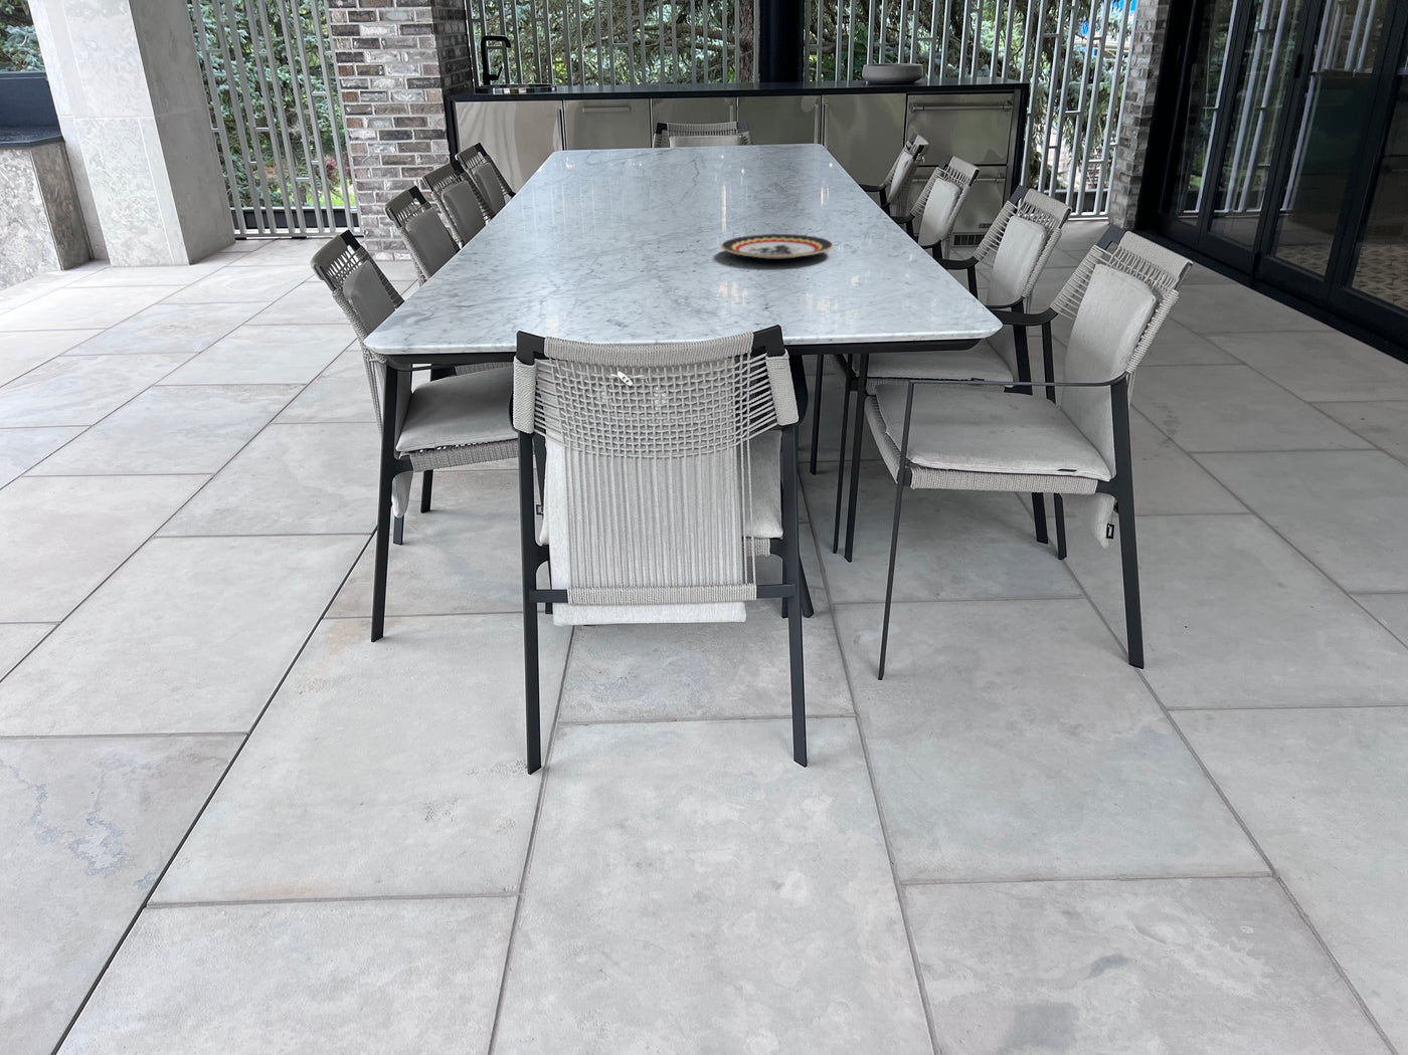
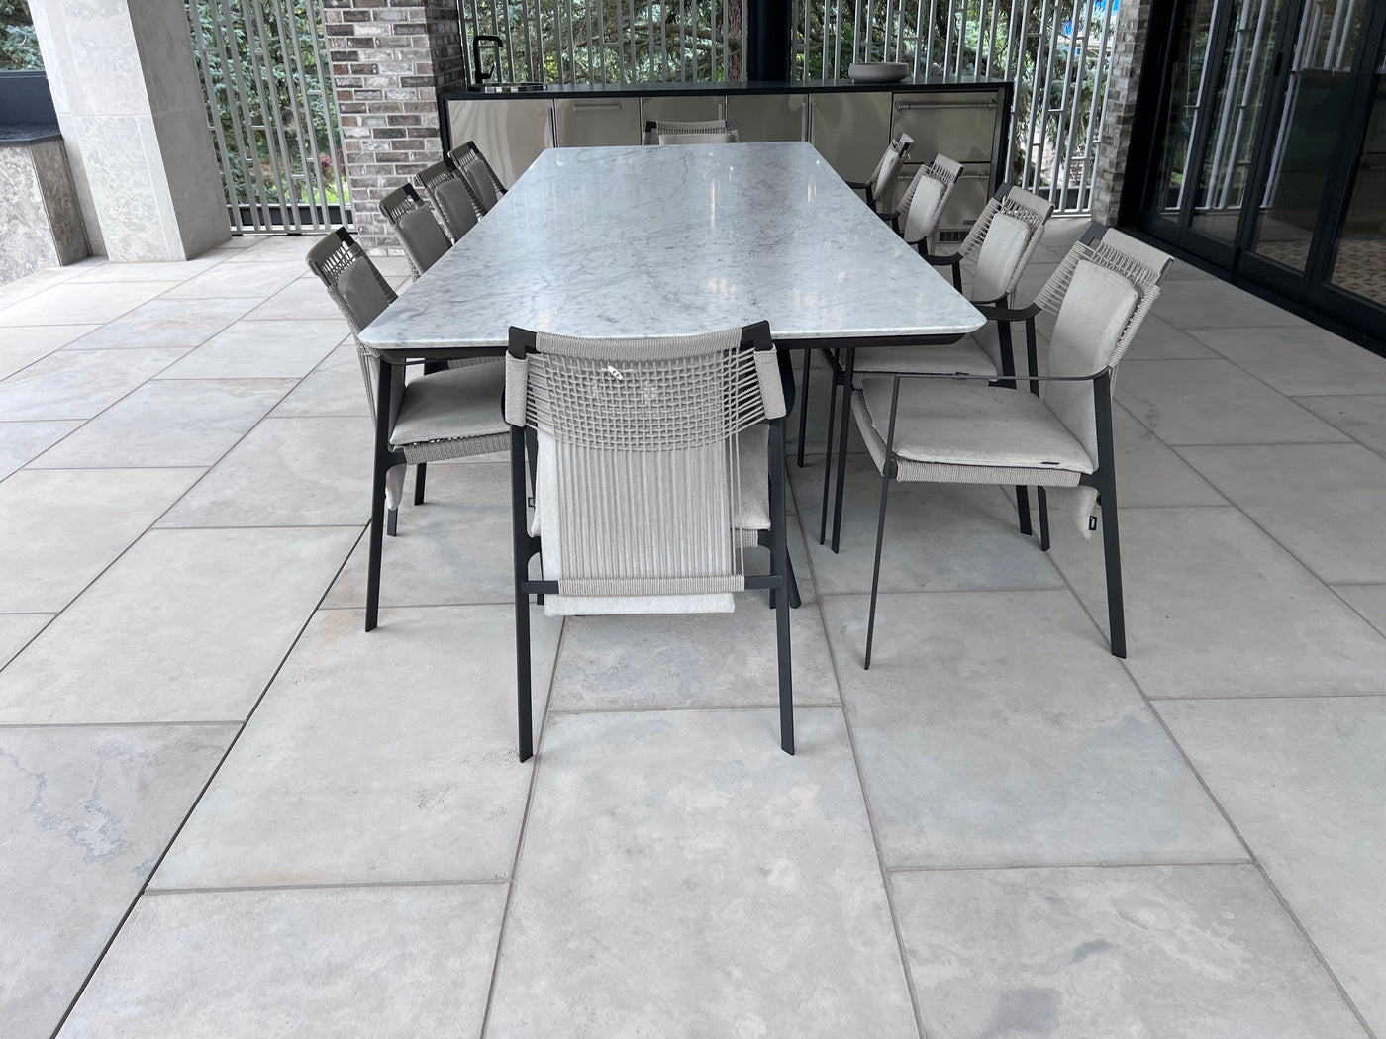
- plate [721,233,835,260]
